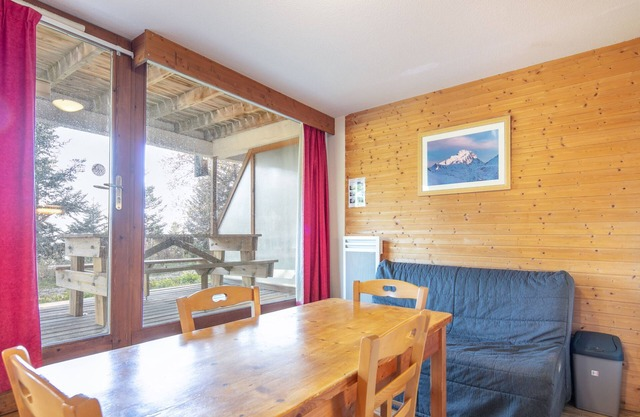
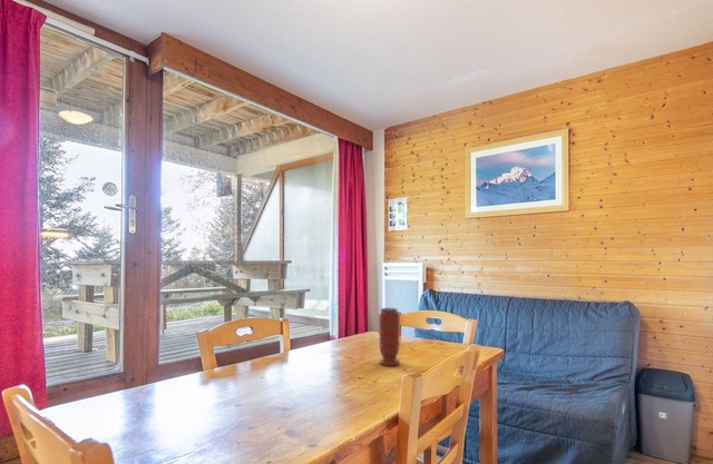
+ spice grinder [377,307,401,367]
